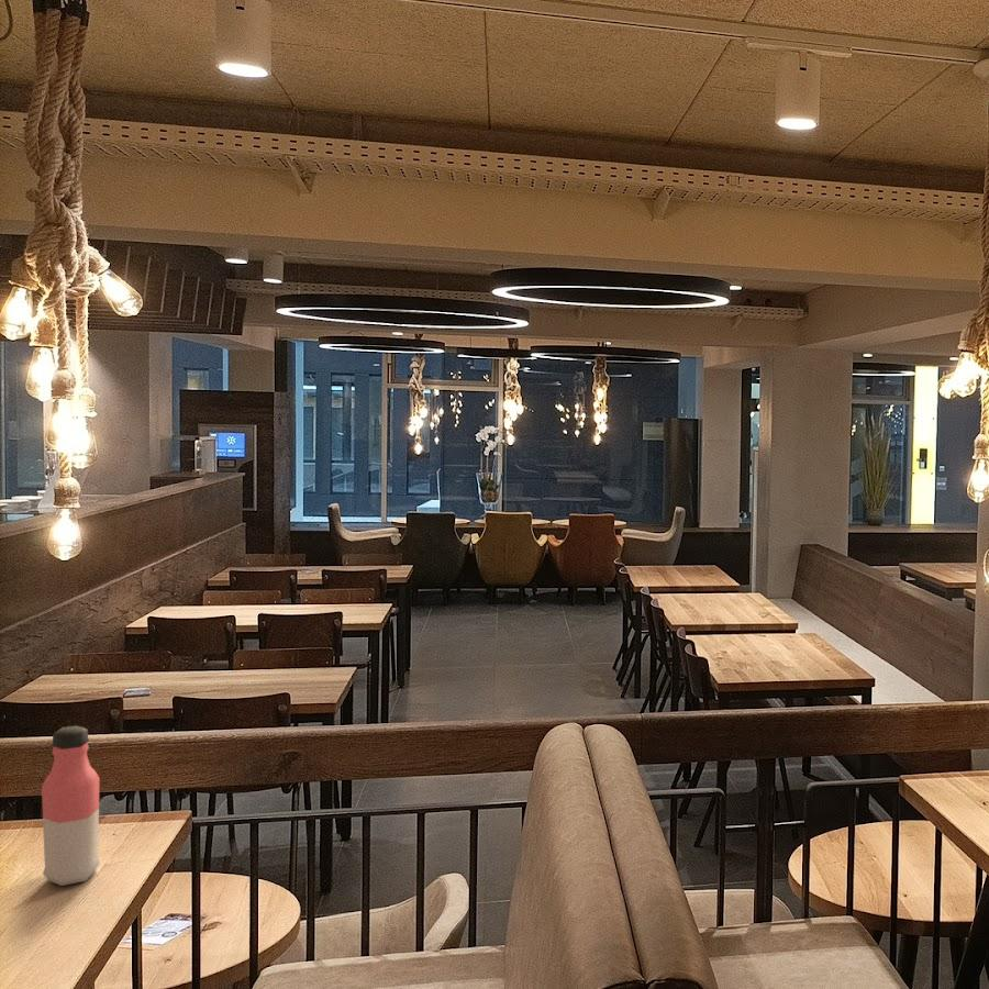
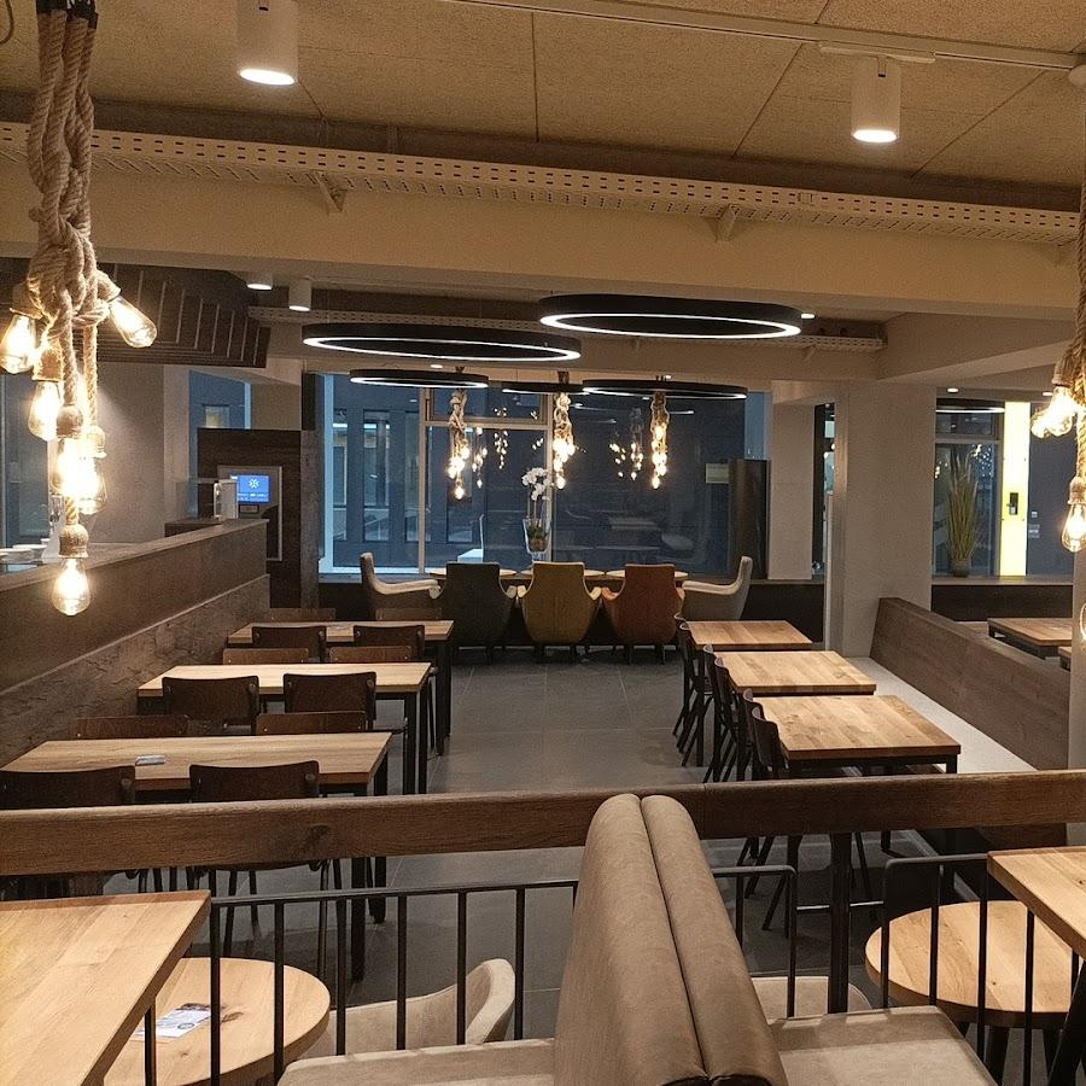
- water bottle [41,724,101,887]
